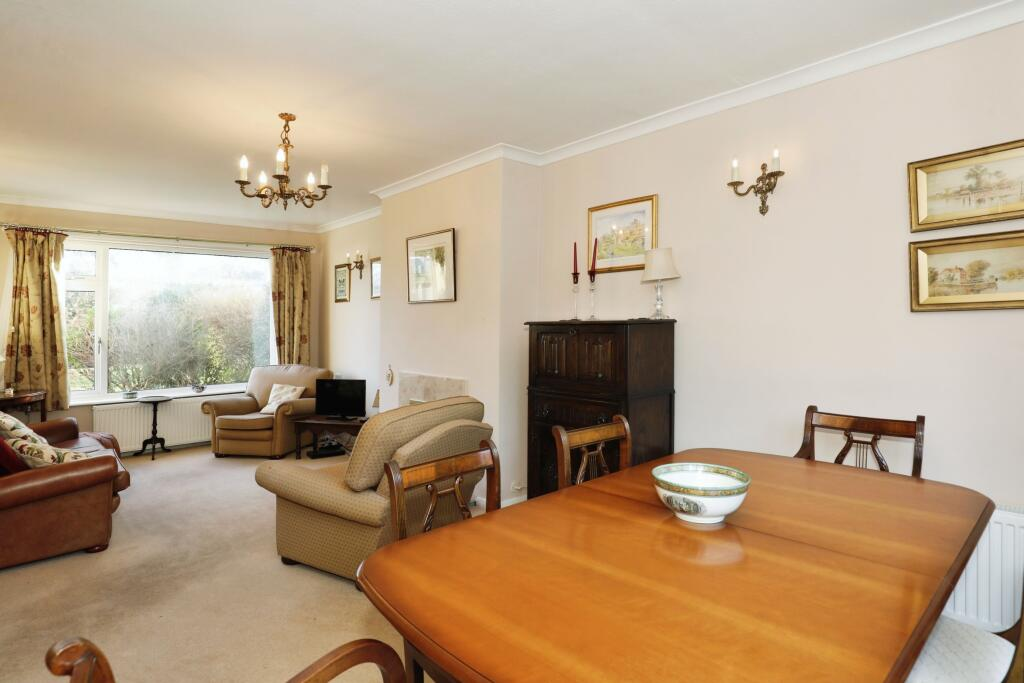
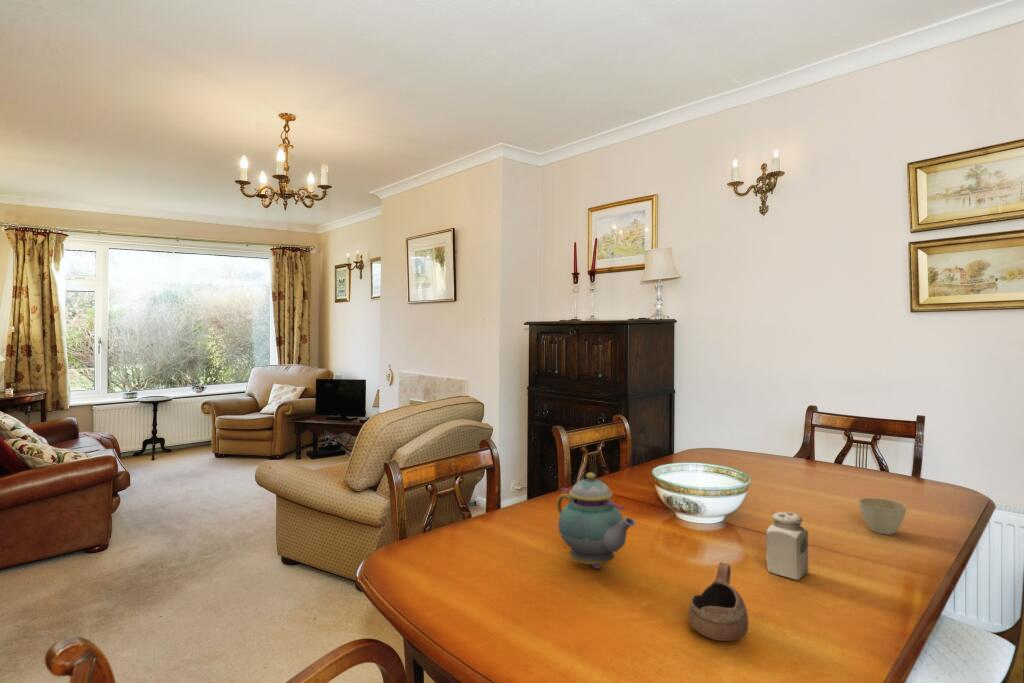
+ salt shaker [765,511,809,581]
+ flower pot [858,497,907,536]
+ teapot [556,472,637,570]
+ cup [688,561,750,642]
